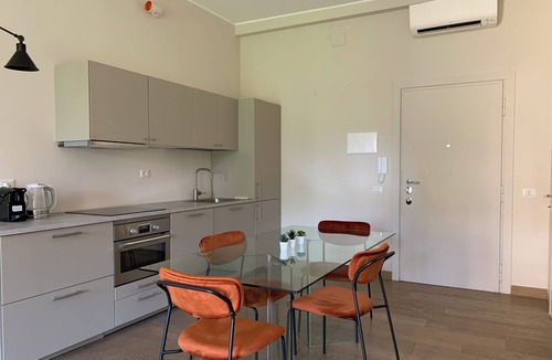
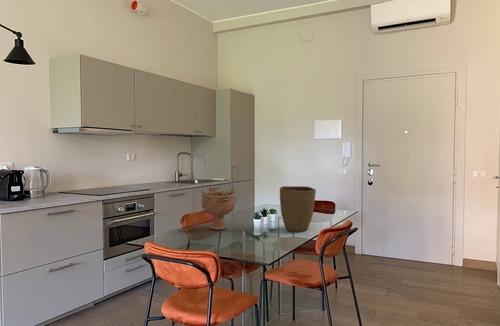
+ vase [279,185,317,233]
+ decorative bowl [201,186,237,231]
